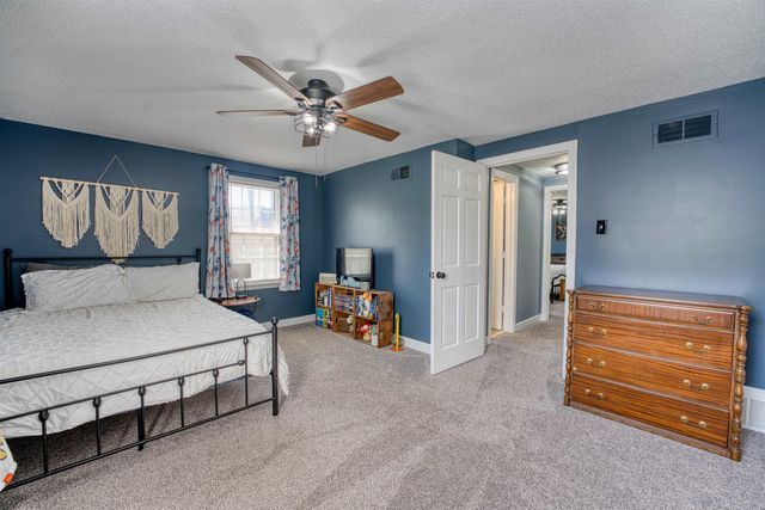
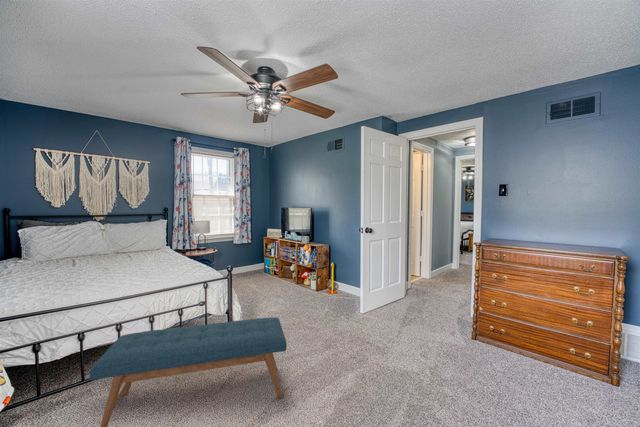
+ bench [89,317,288,427]
